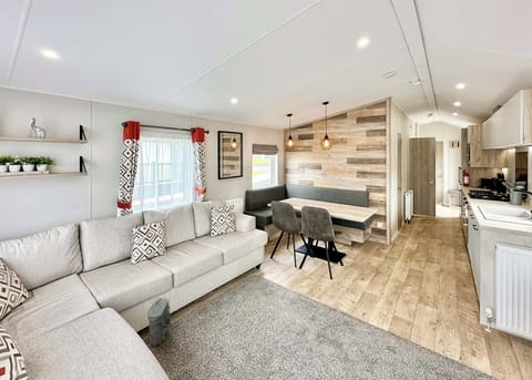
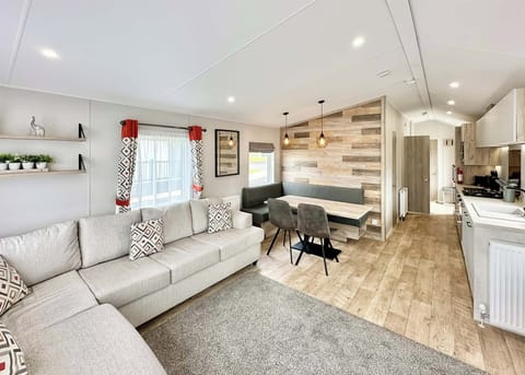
- bag [146,297,172,347]
